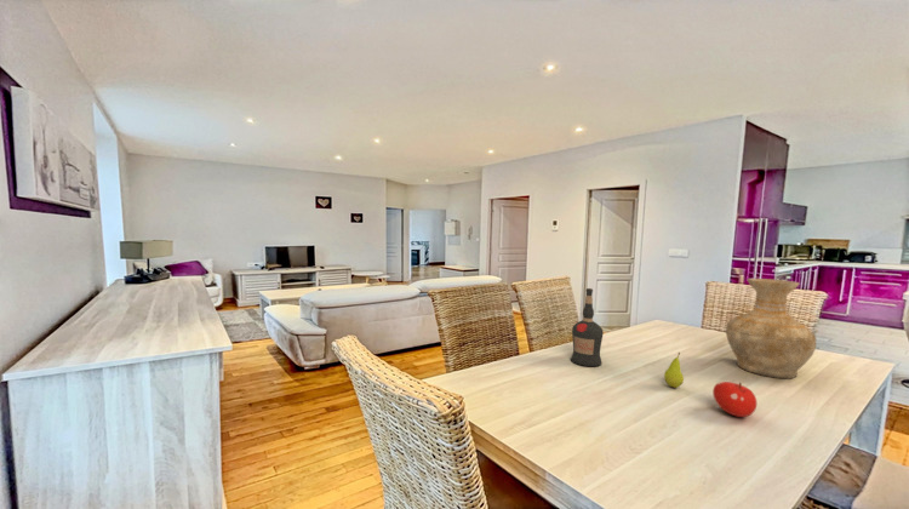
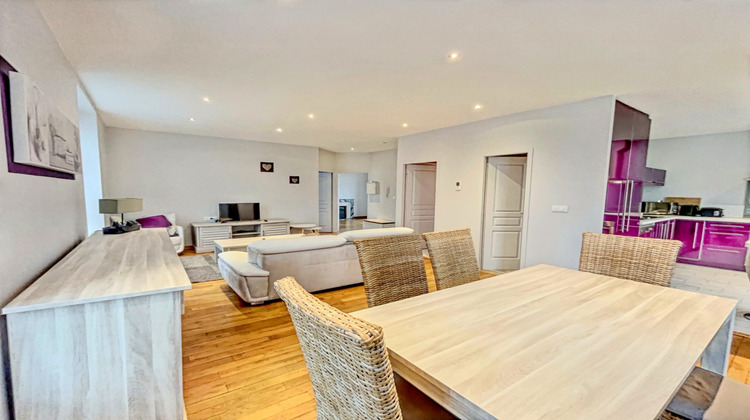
- fruit [663,351,685,389]
- vase [725,278,817,379]
- liquor bottle [570,287,605,367]
- fruit [711,381,758,418]
